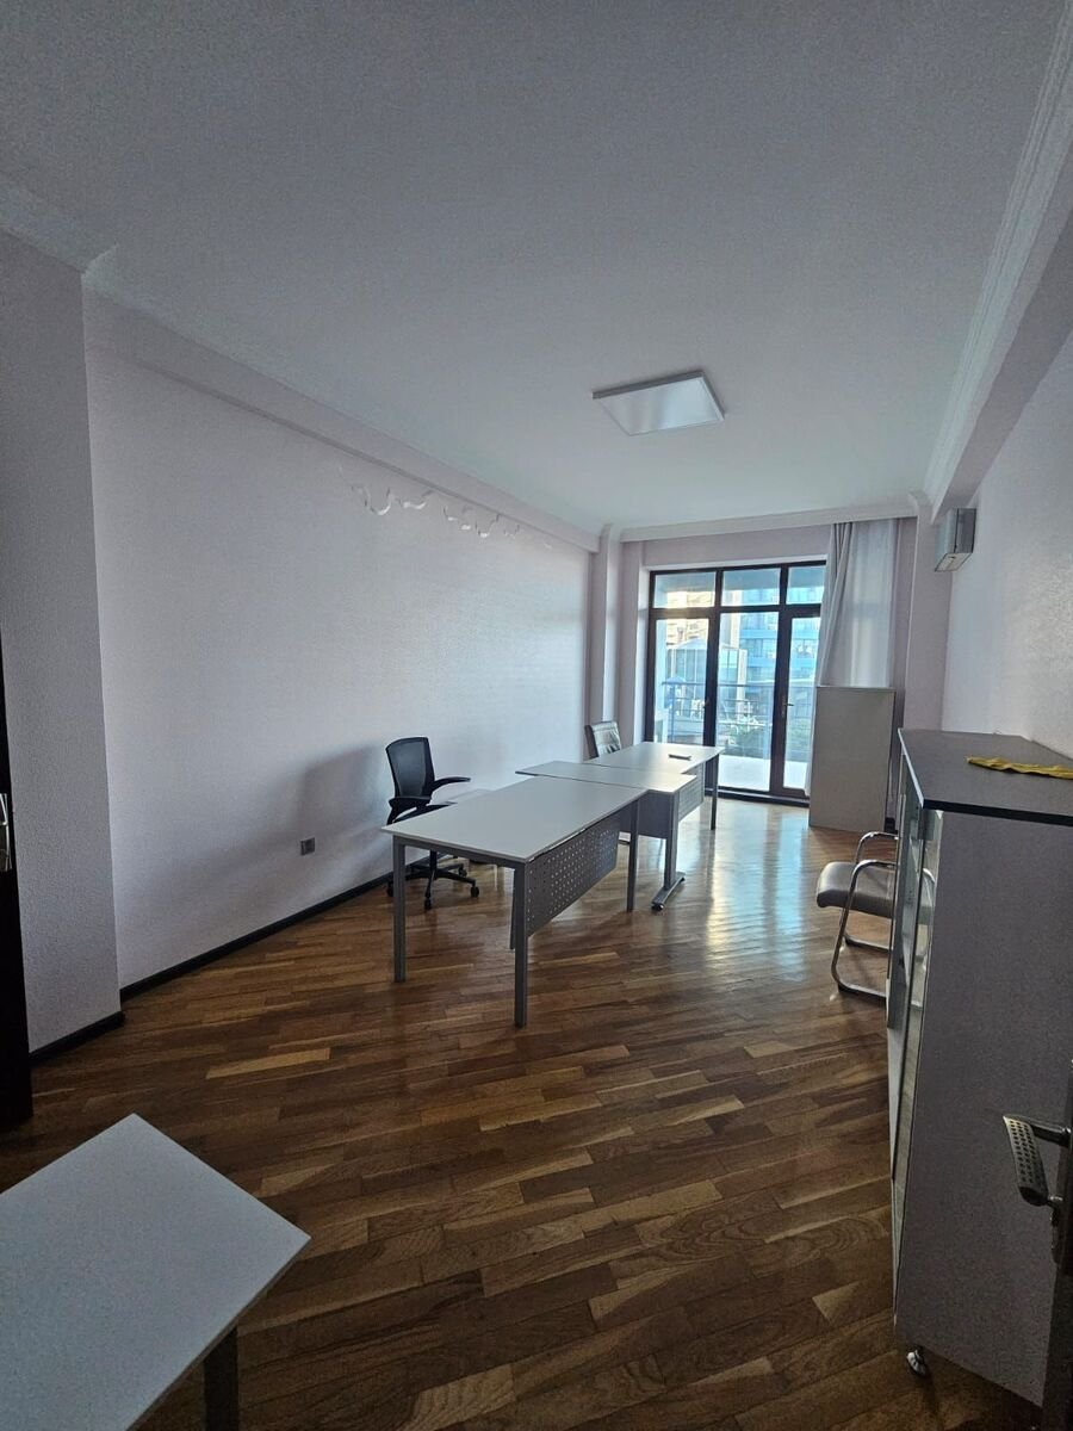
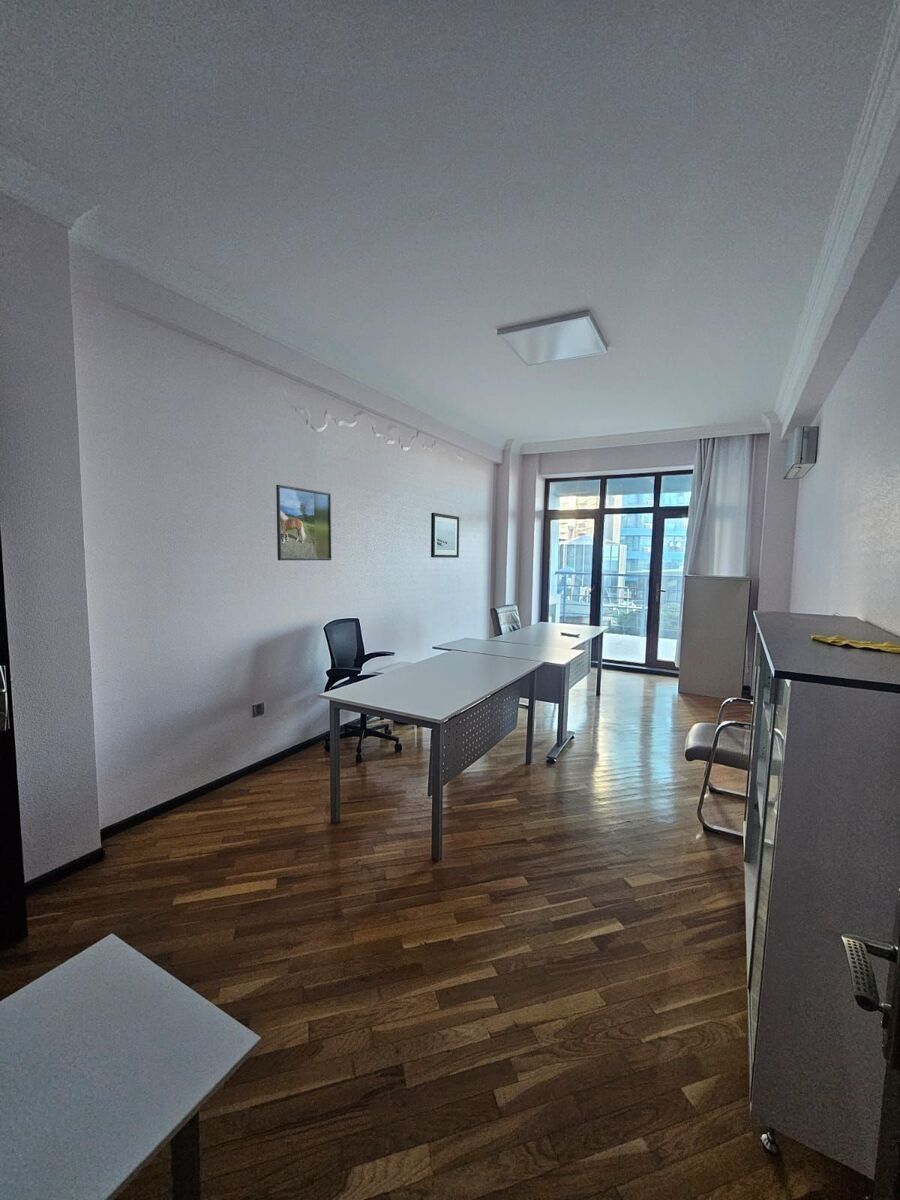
+ wall art [430,512,460,559]
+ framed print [275,484,332,561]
